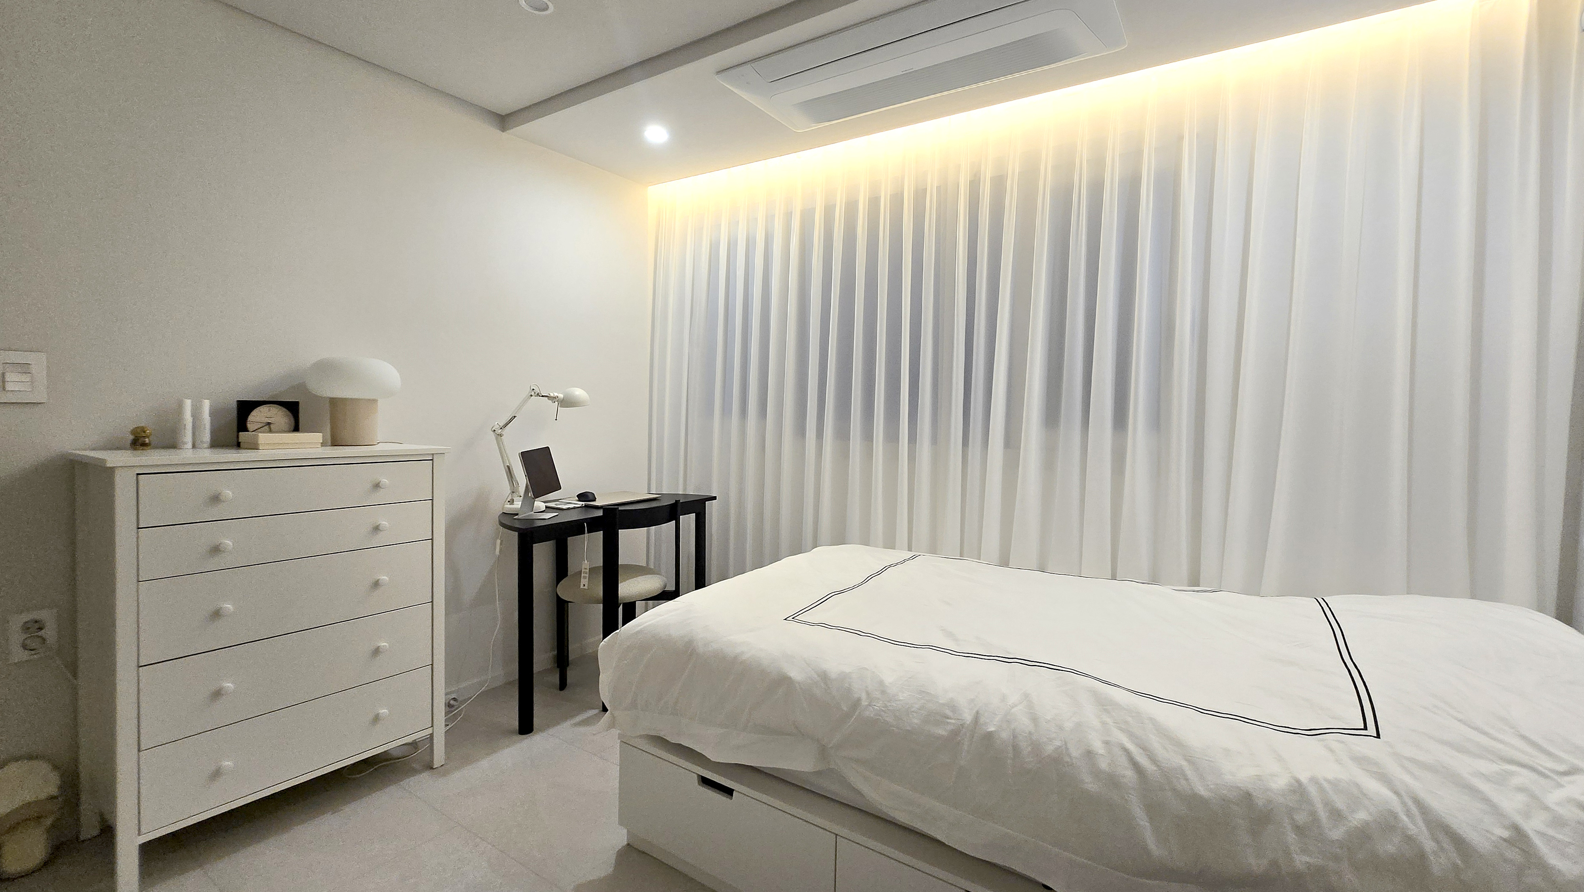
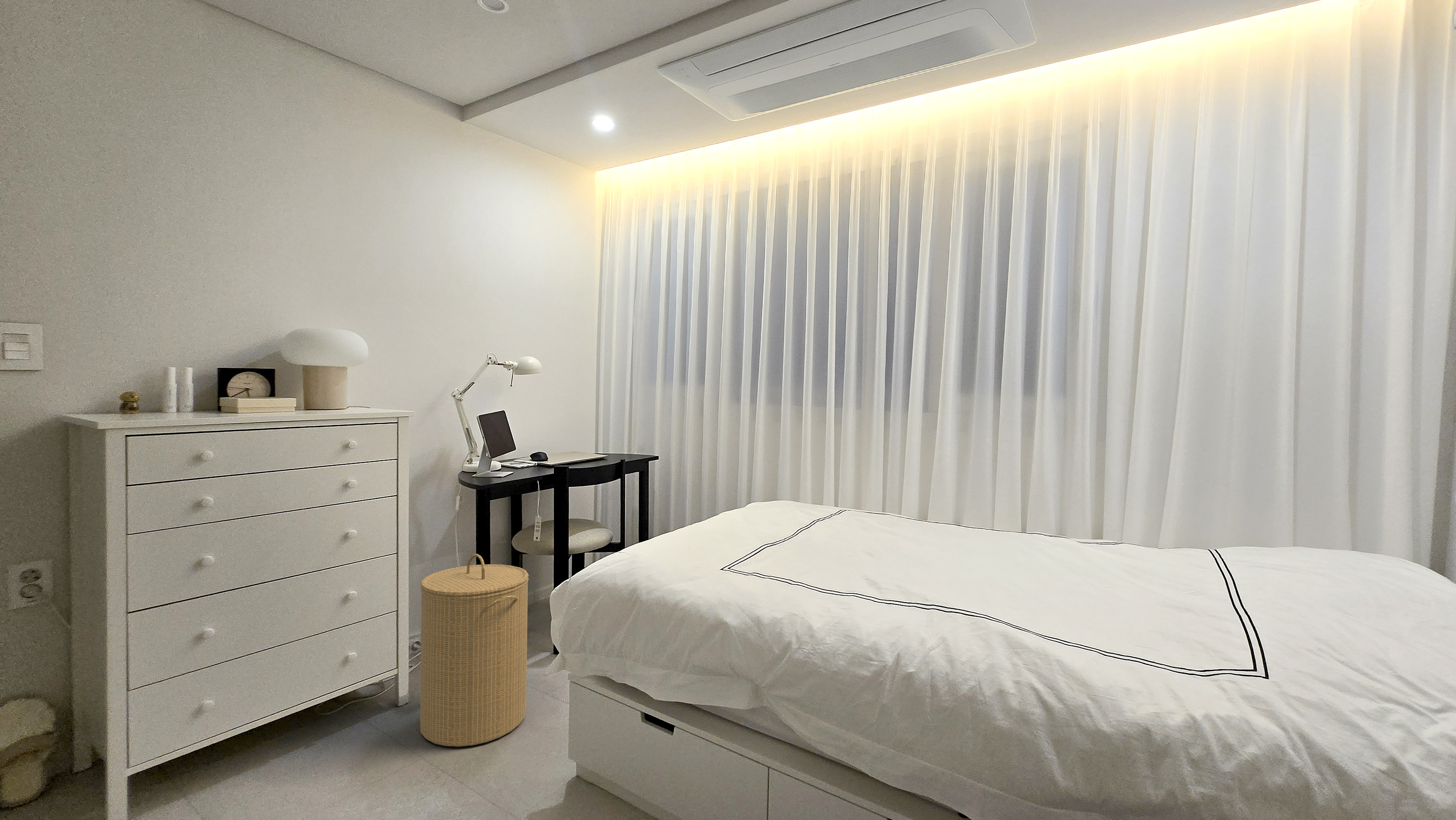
+ laundry hamper [420,553,529,747]
